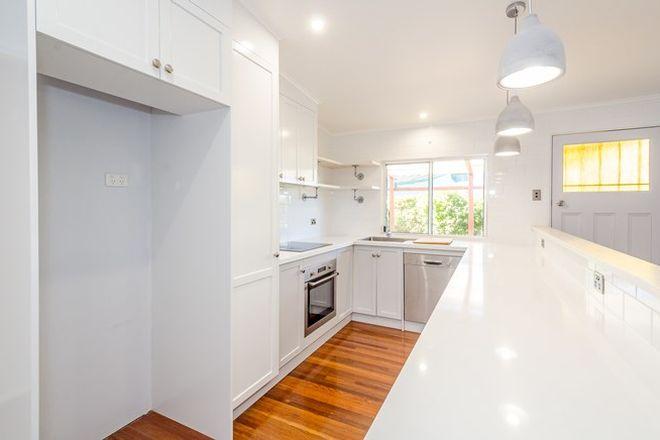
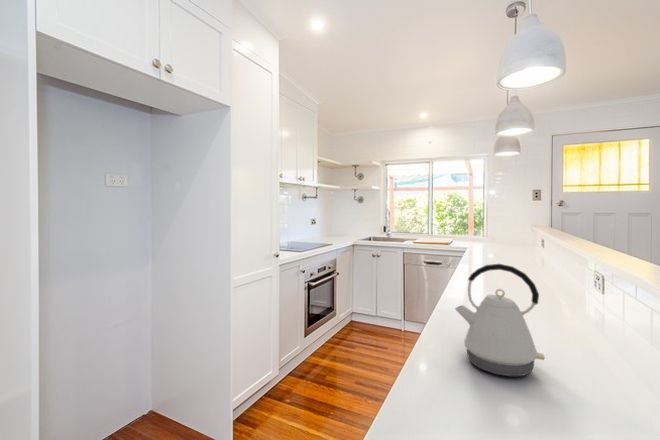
+ kettle [454,263,545,377]
